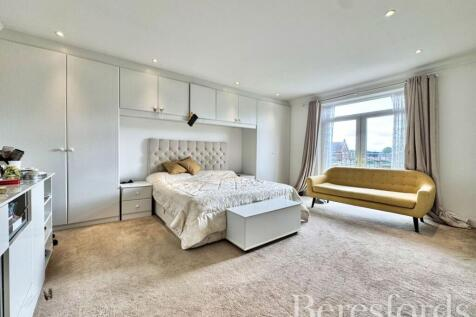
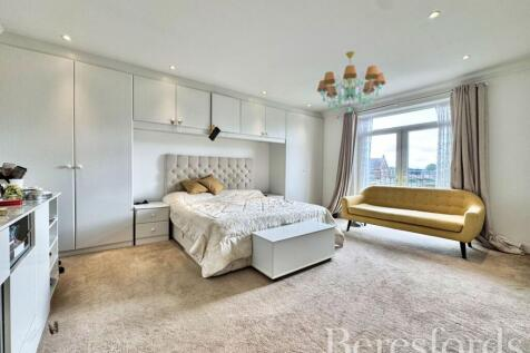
+ chandelier [316,50,386,114]
